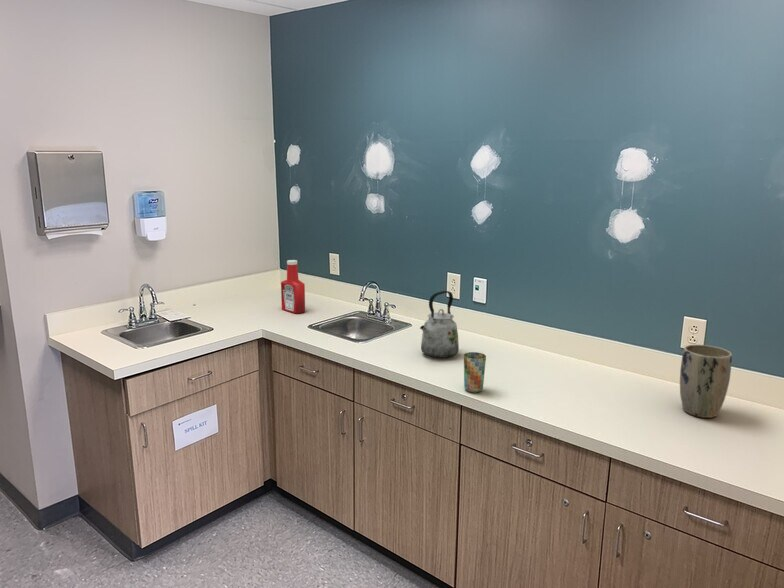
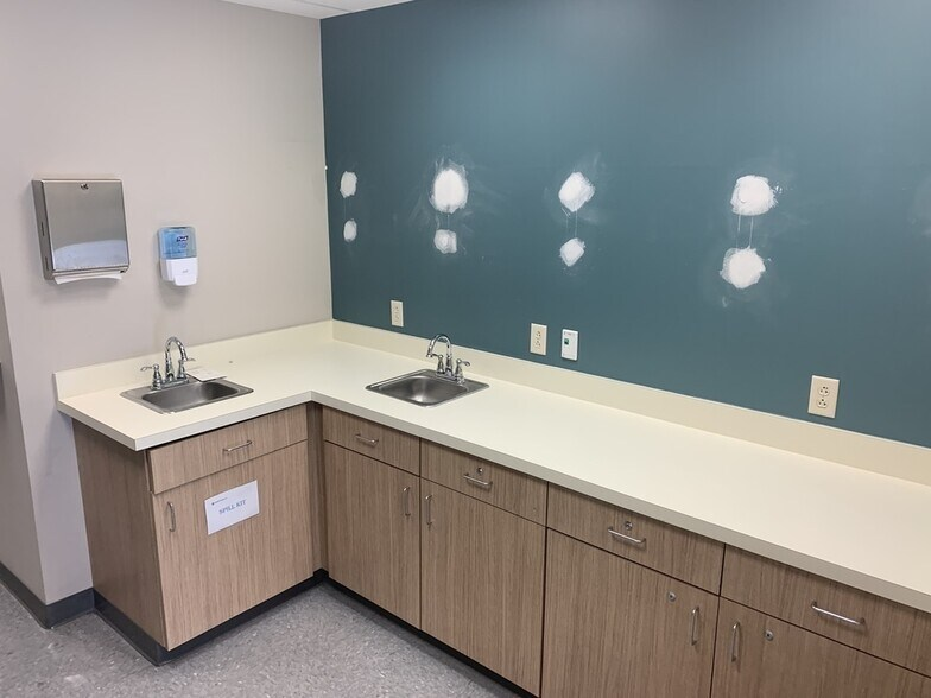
- cup [463,351,487,394]
- soap bottle [280,259,306,314]
- plant pot [679,343,733,419]
- kettle [419,290,460,359]
